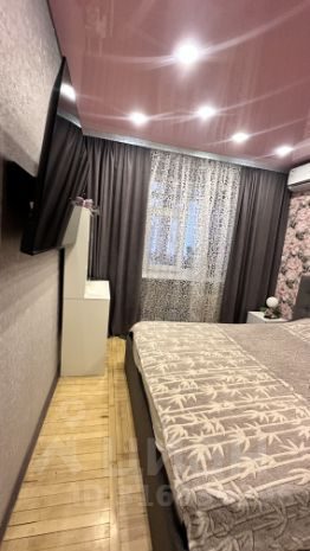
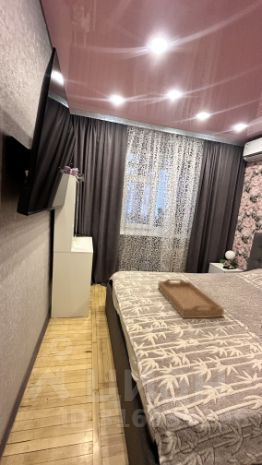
+ serving tray [157,278,225,319]
